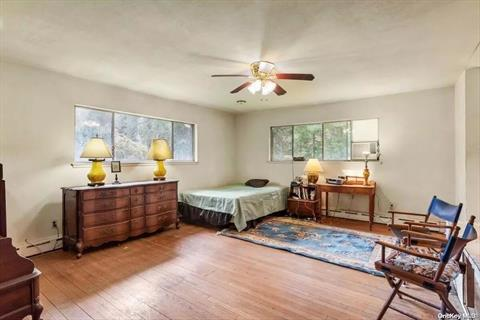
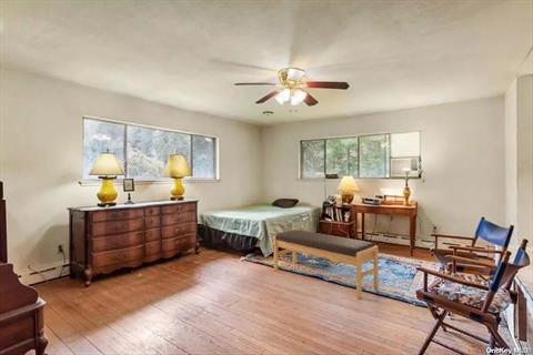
+ bench [273,229,380,300]
